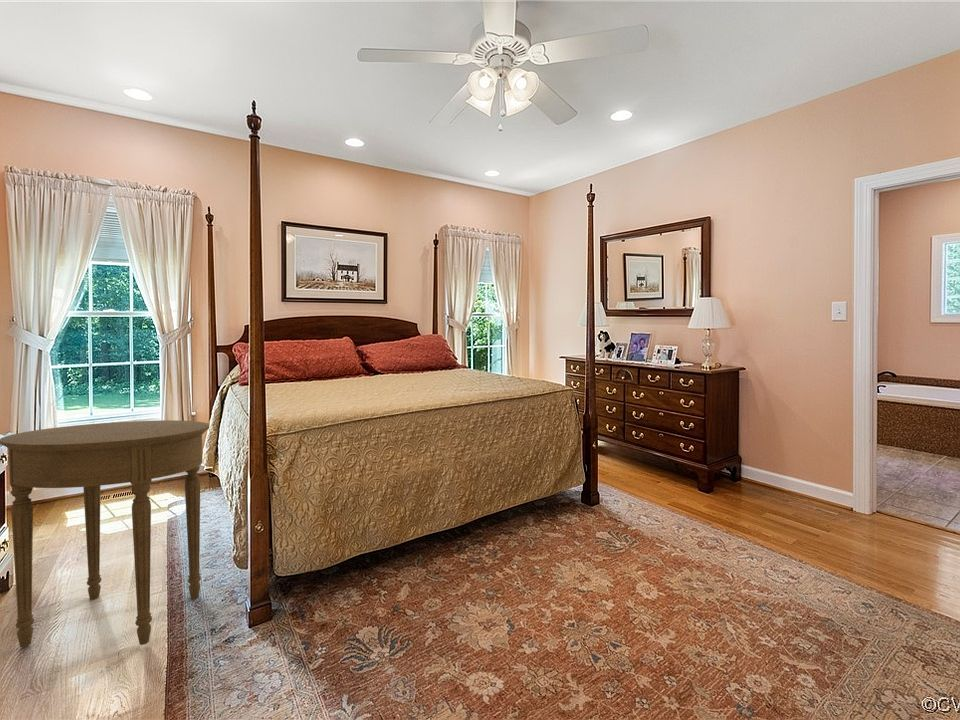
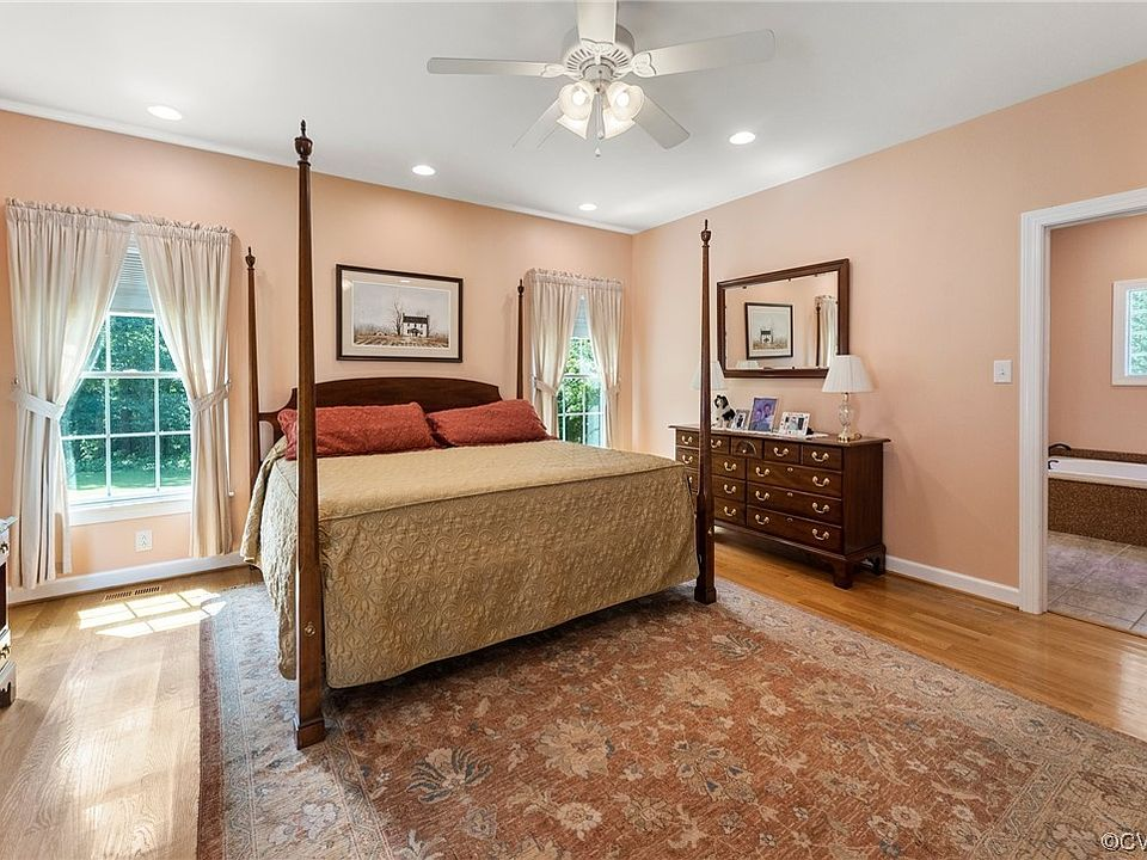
- side table [0,419,210,648]
